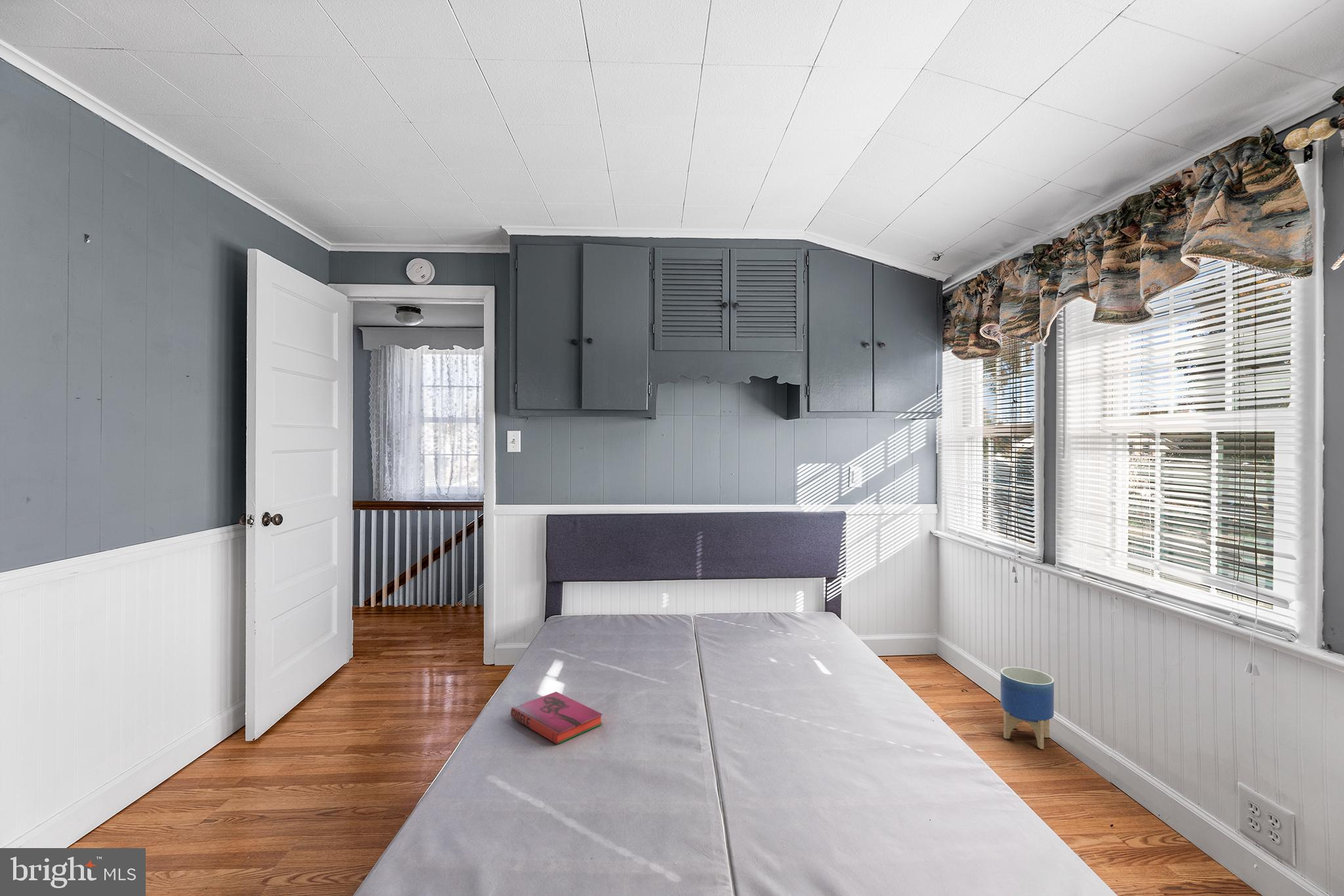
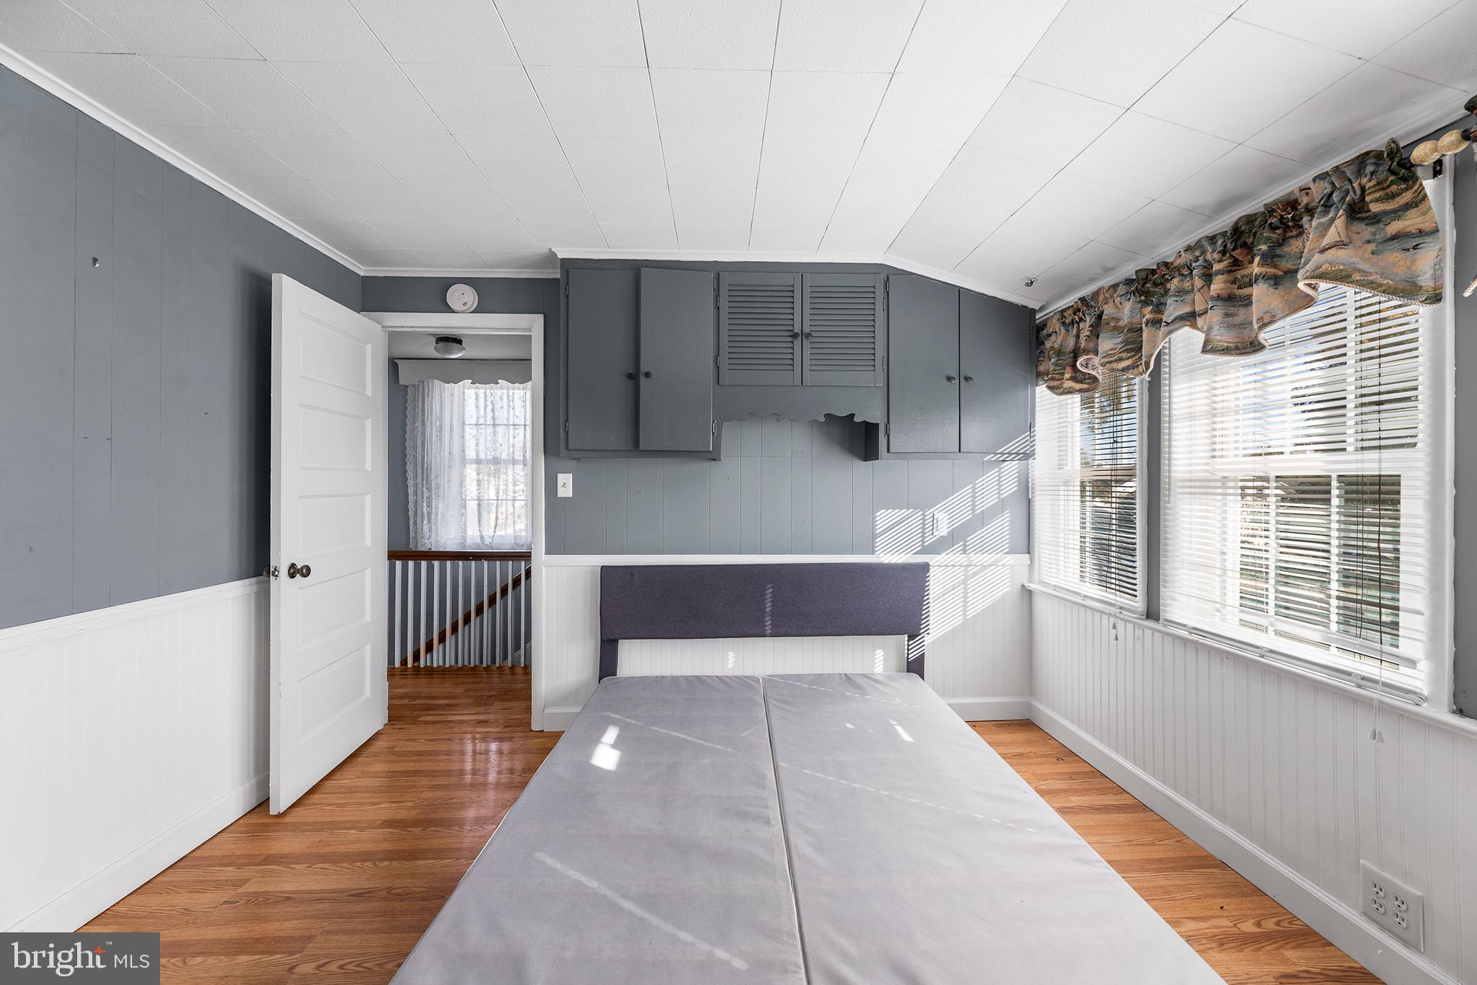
- hardback book [510,691,603,745]
- planter [1000,666,1055,750]
